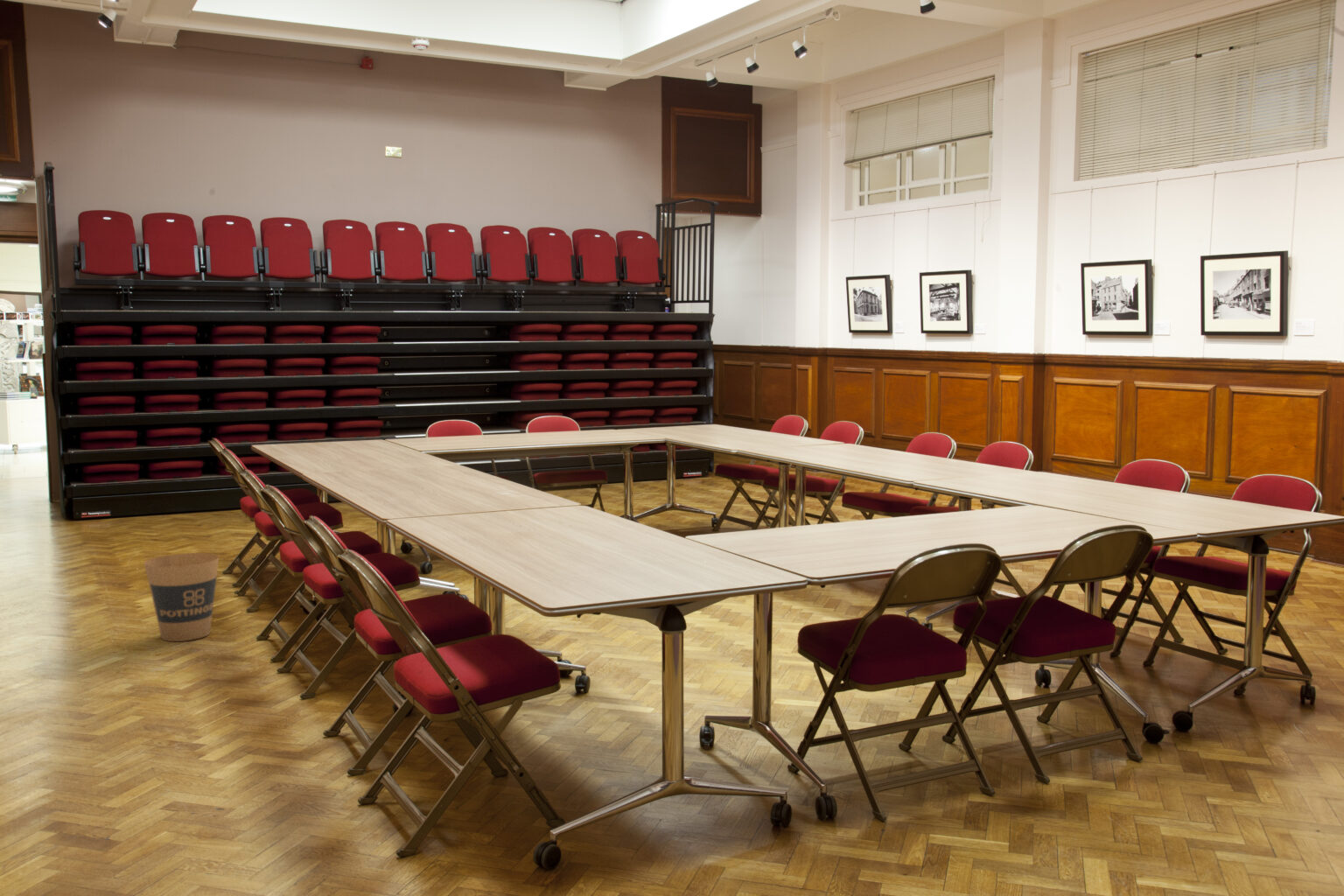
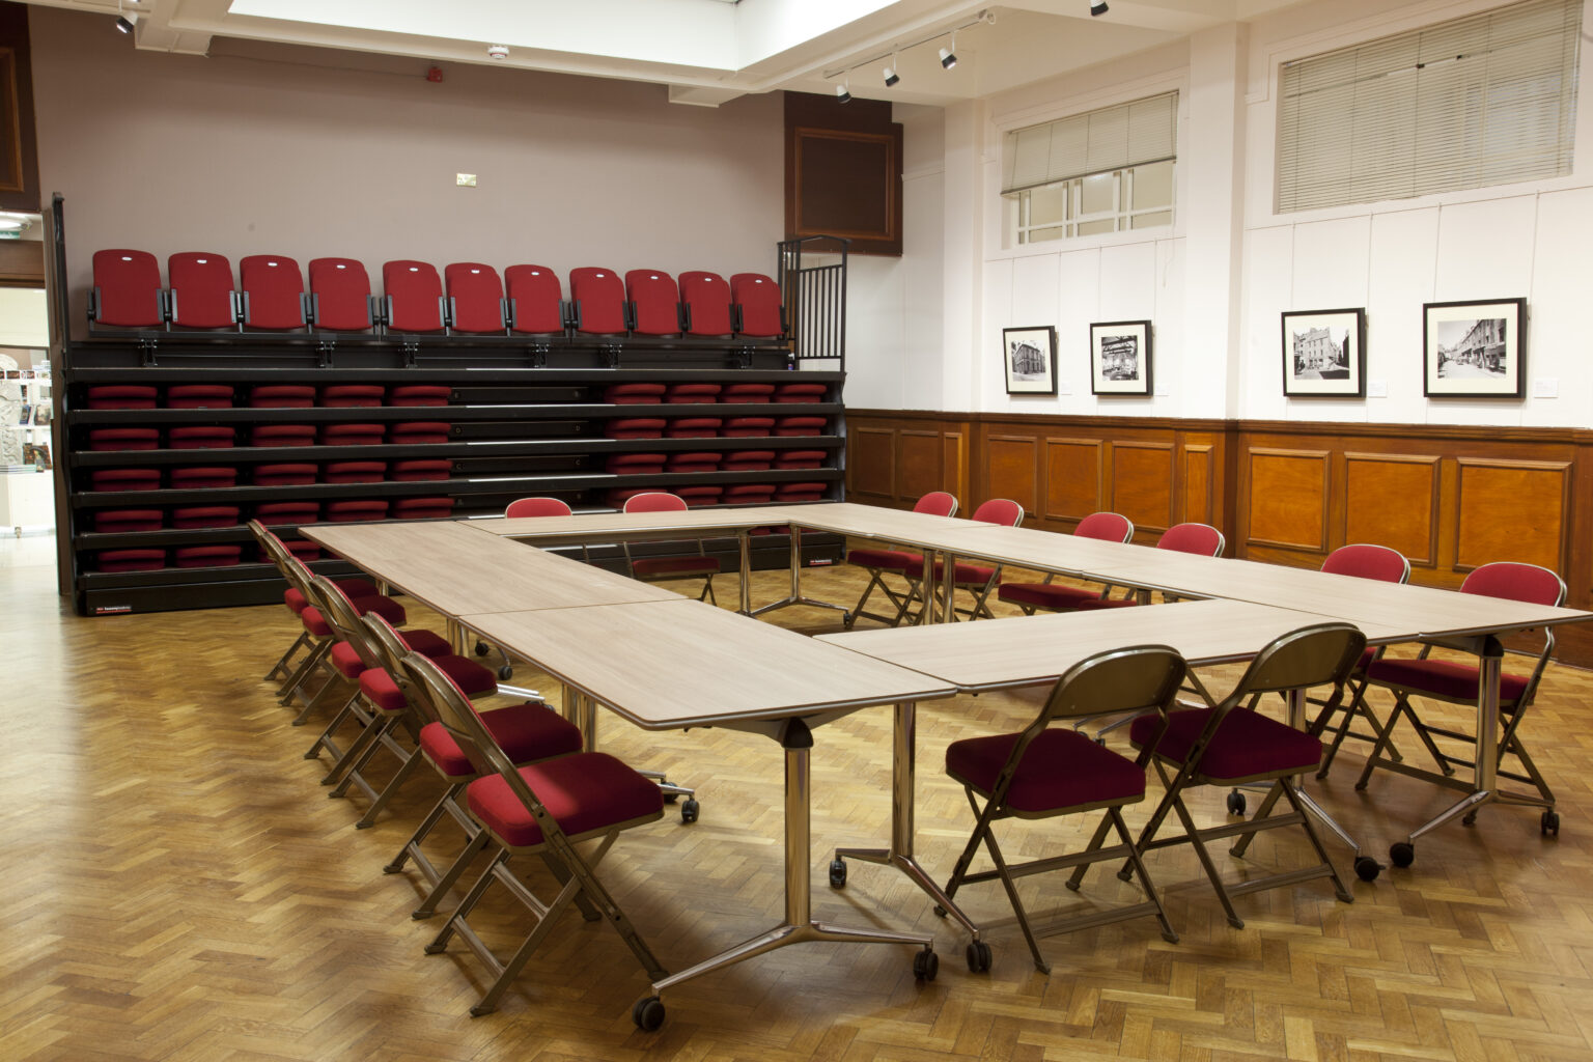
- trash can [144,552,220,642]
